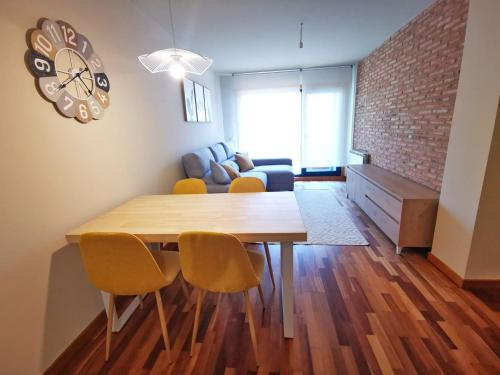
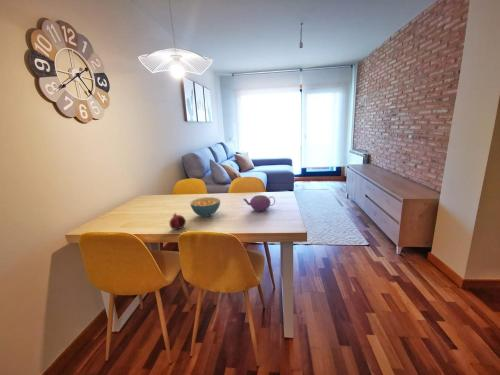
+ cereal bowl [189,196,221,218]
+ teapot [242,194,276,212]
+ fruit [168,212,187,231]
